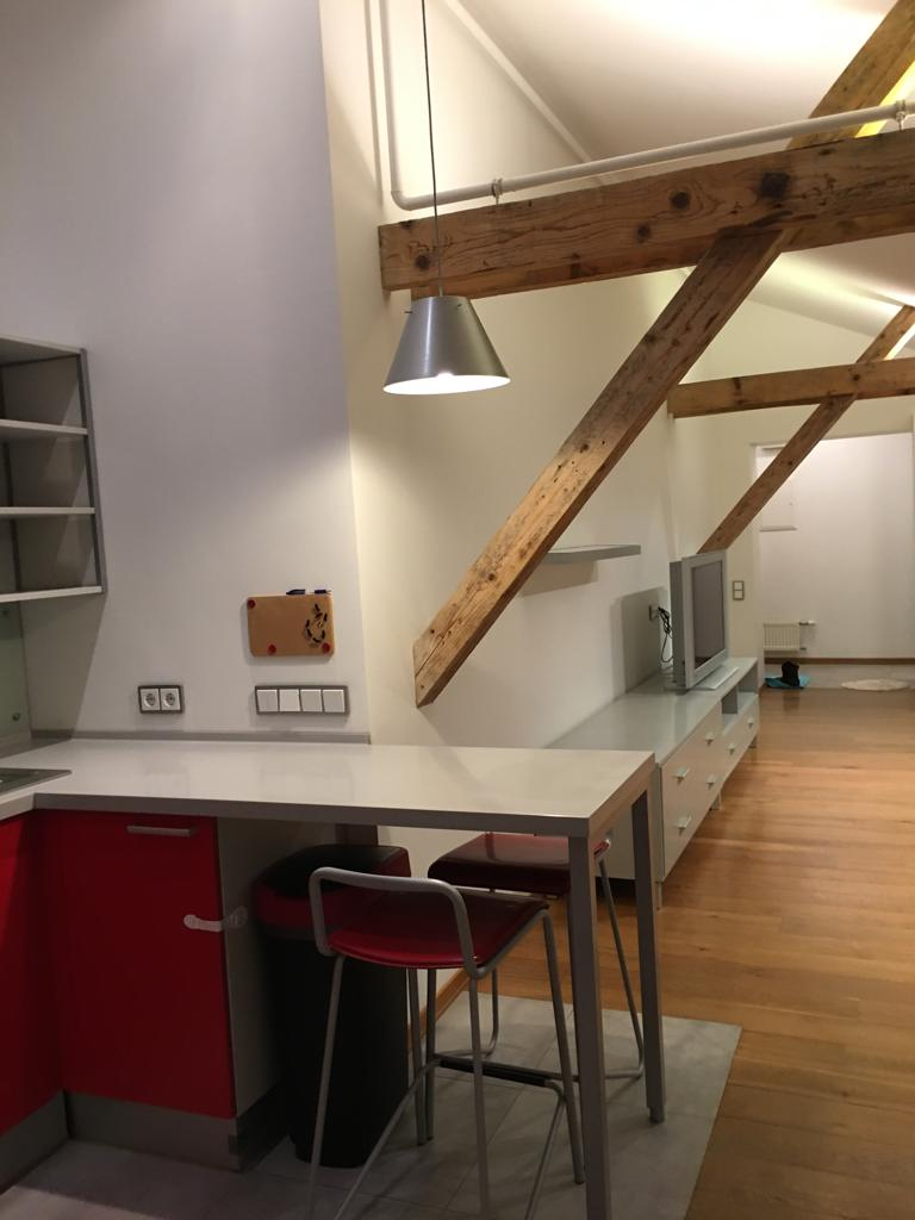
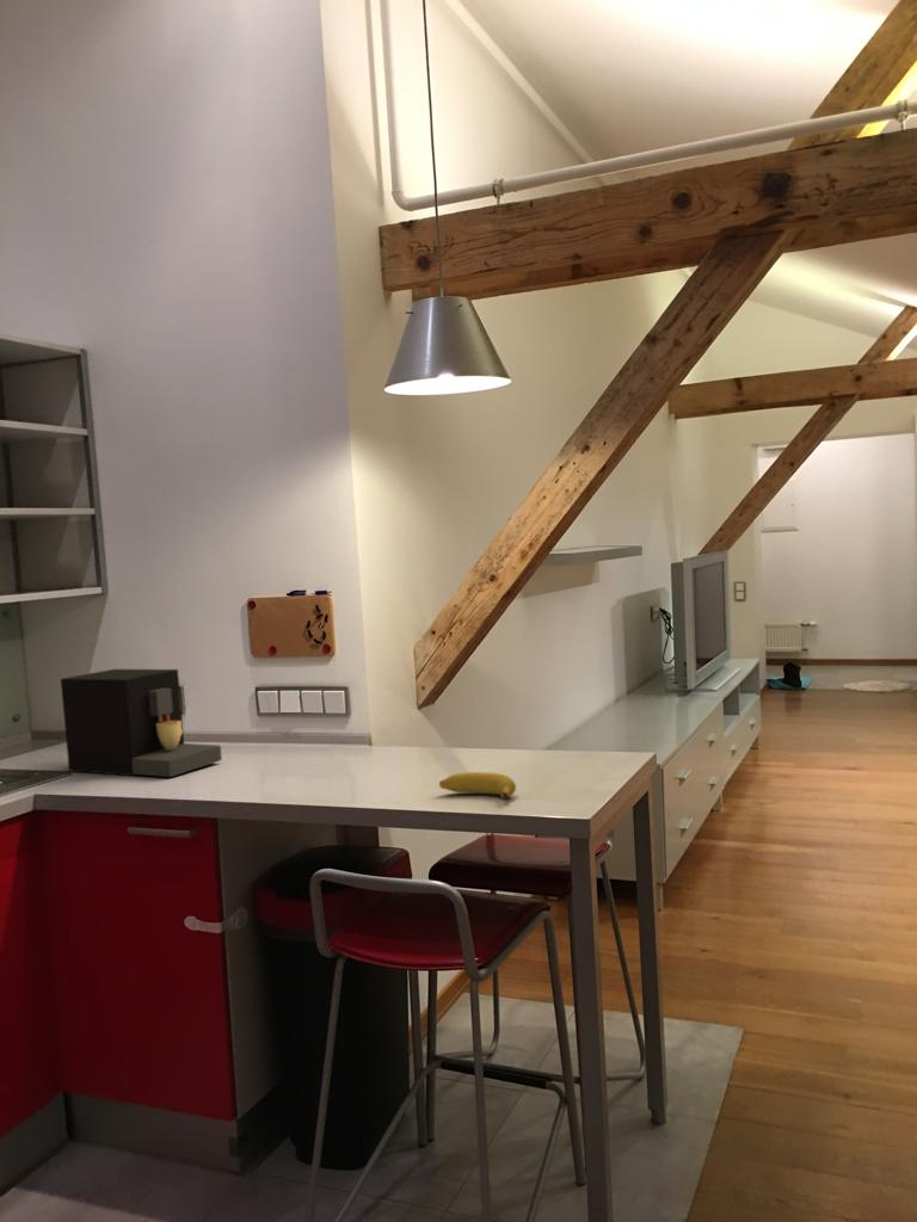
+ coffee maker [60,668,223,778]
+ banana [438,771,517,800]
